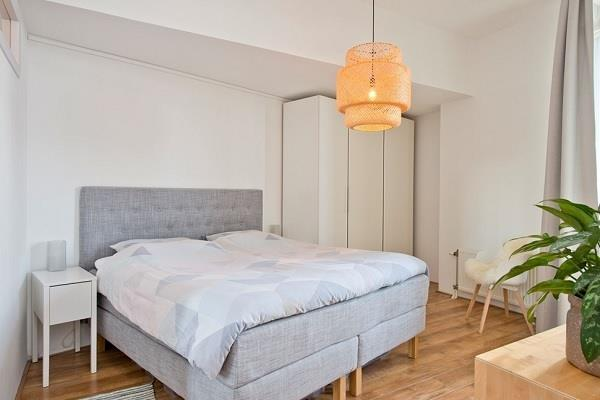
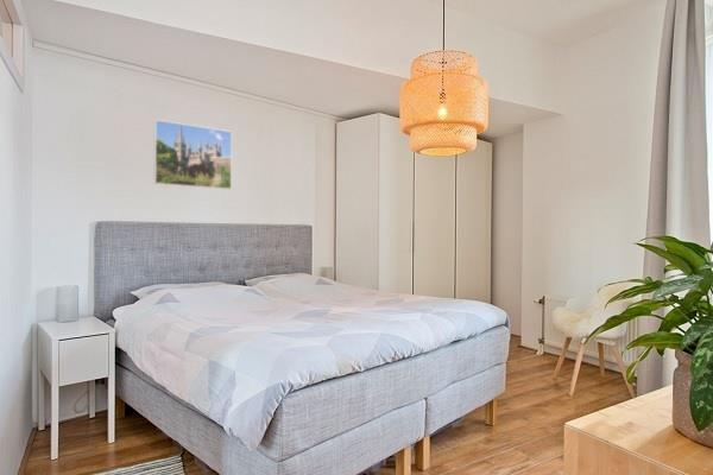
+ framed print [153,119,233,190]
